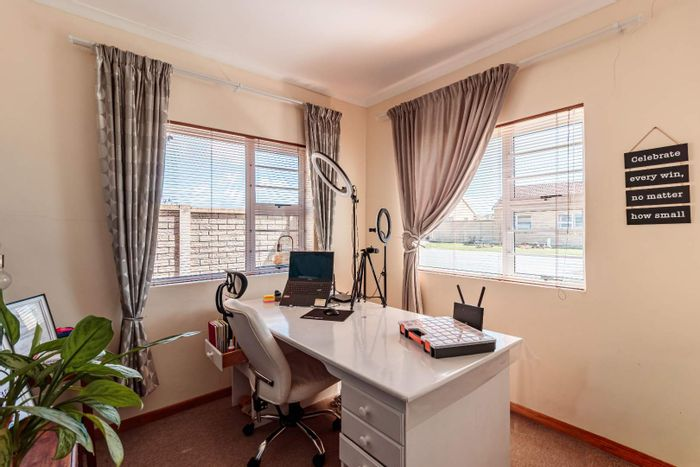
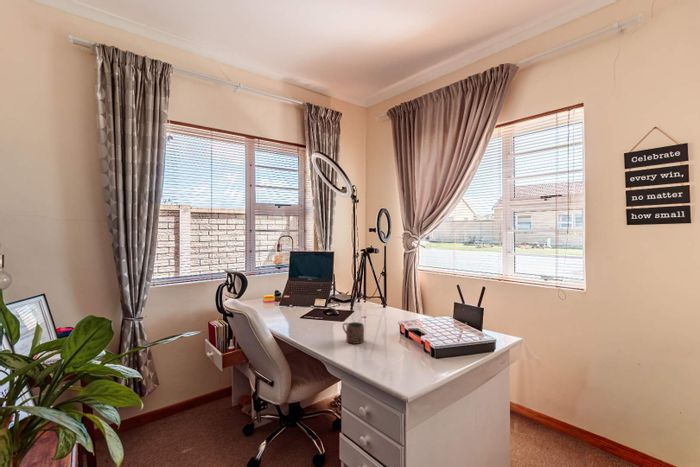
+ mug [342,321,365,345]
